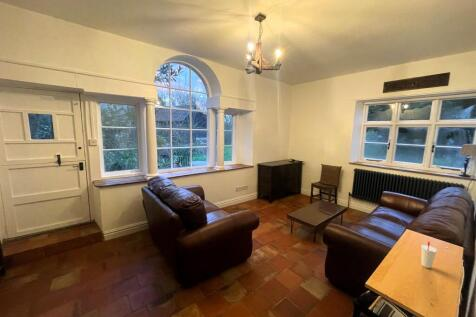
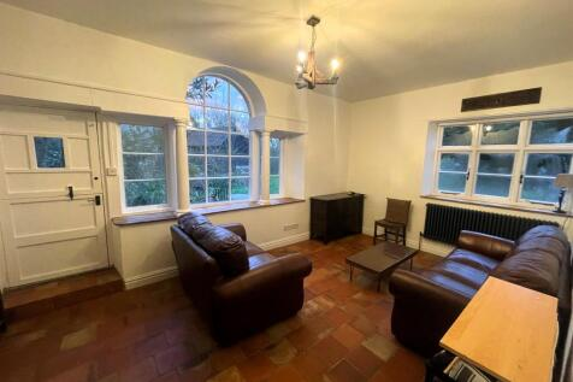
- cup [420,241,438,269]
